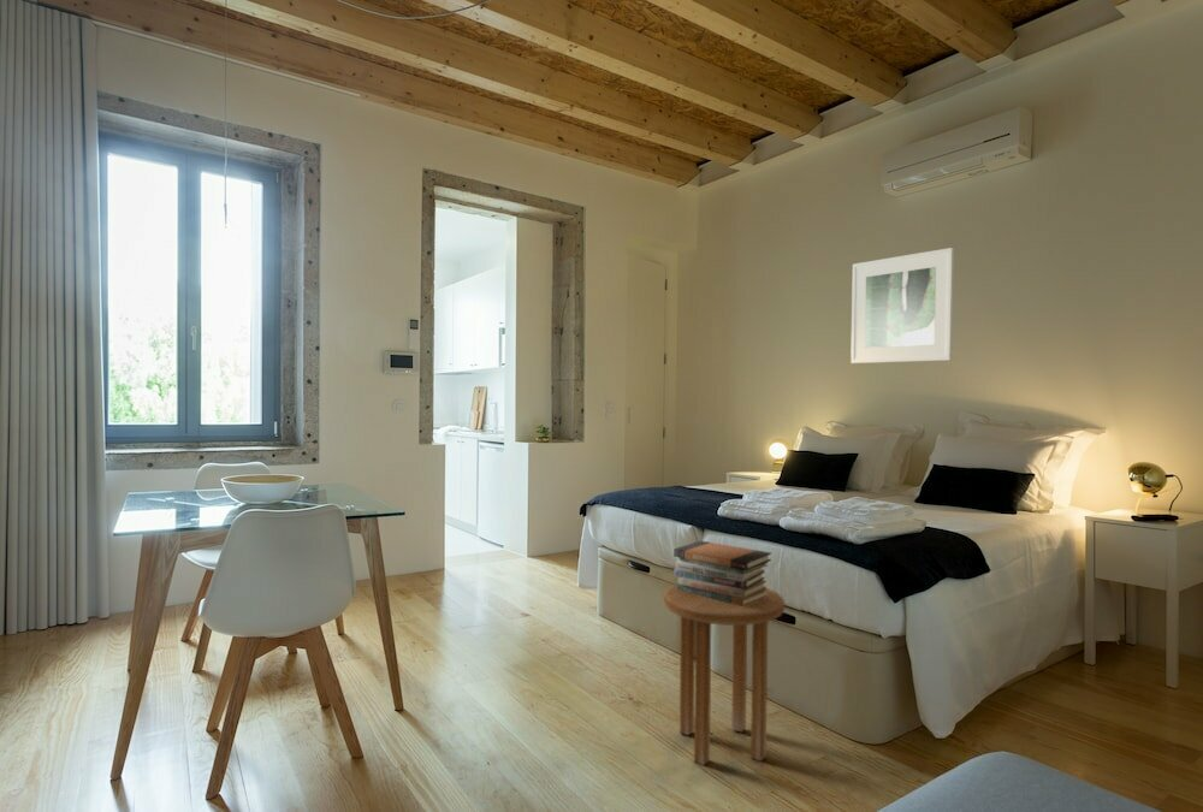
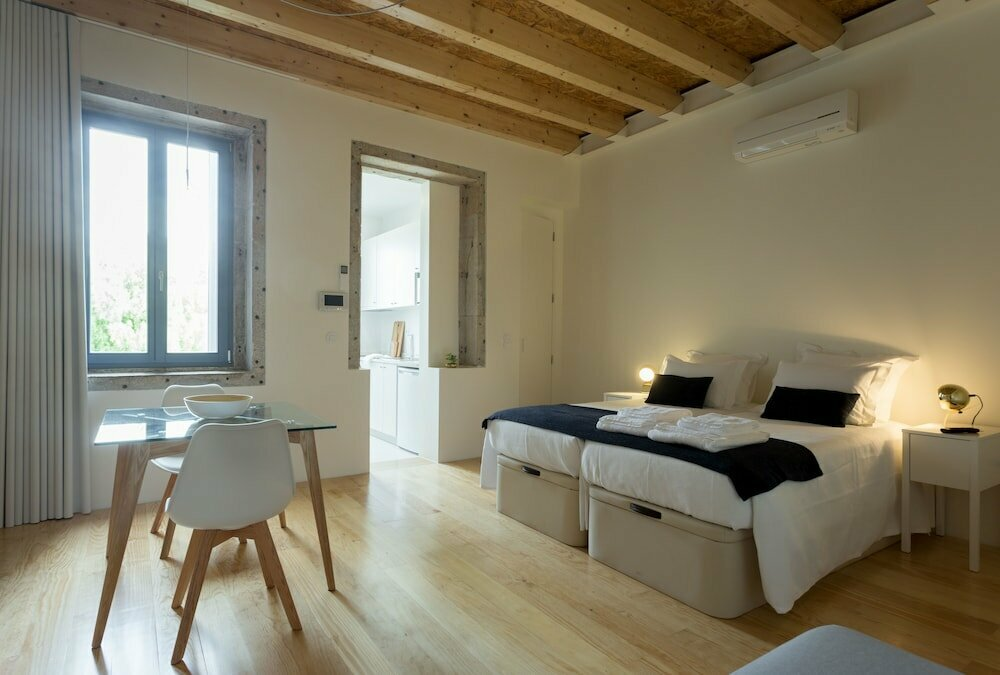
- book stack [672,539,772,606]
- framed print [849,247,955,364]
- side table [662,583,786,766]
